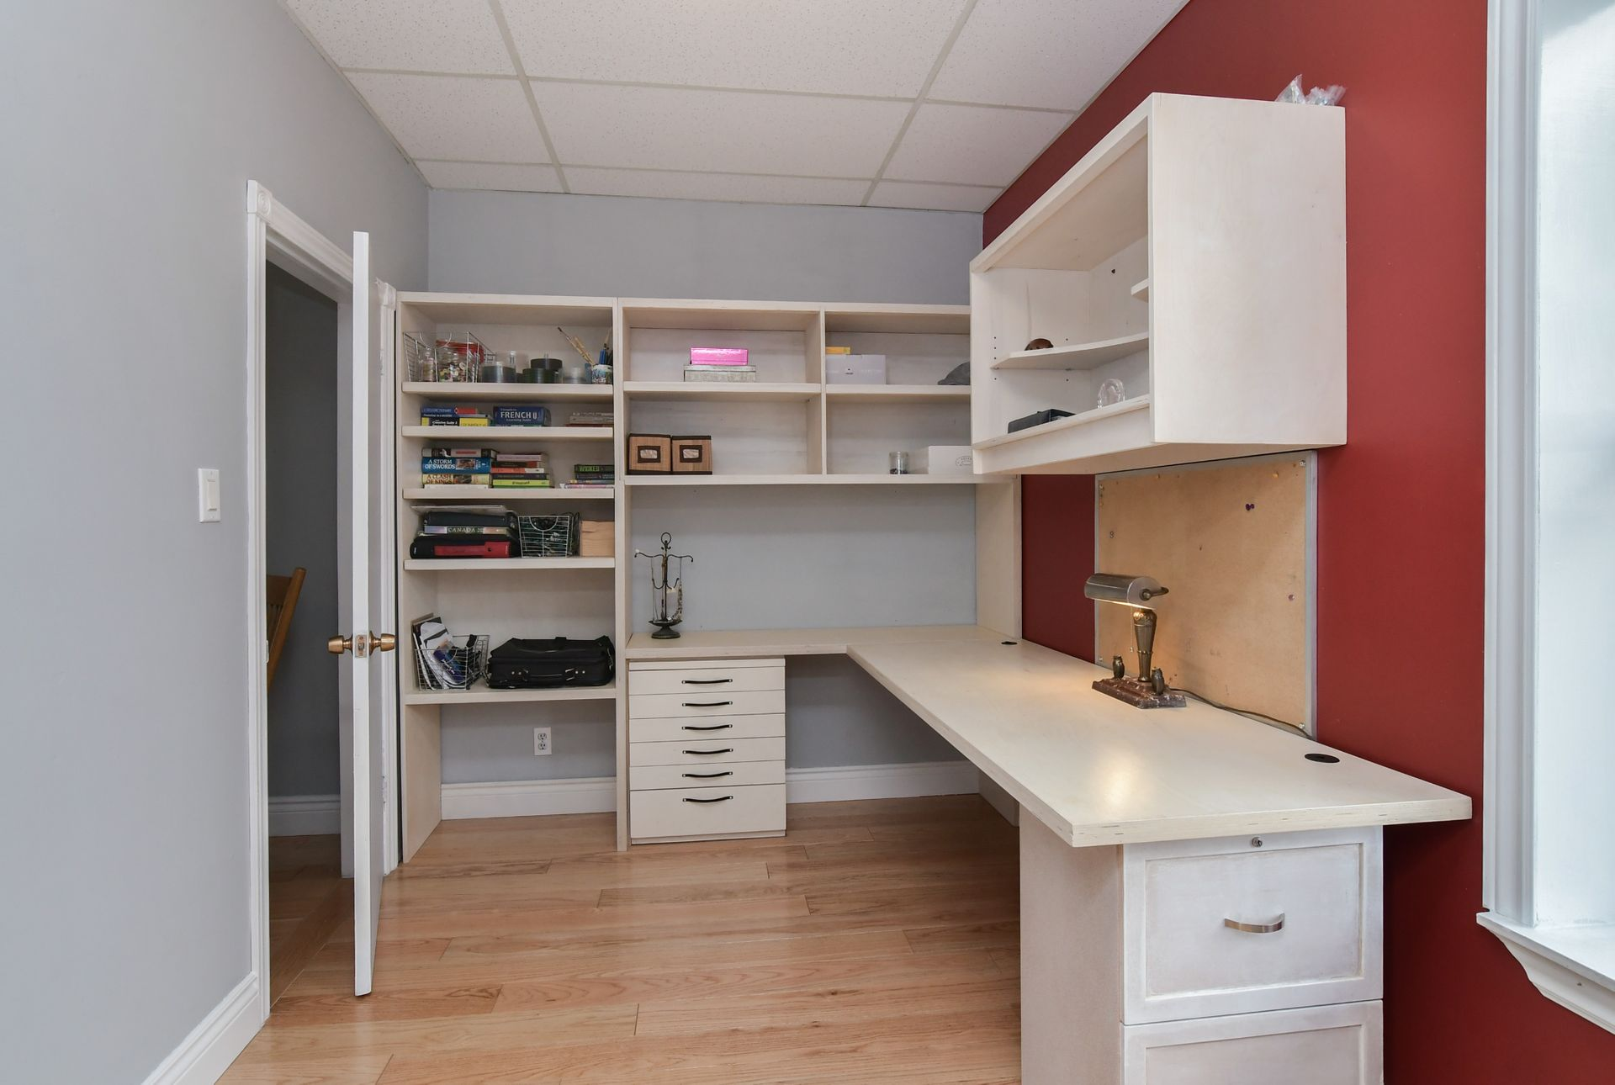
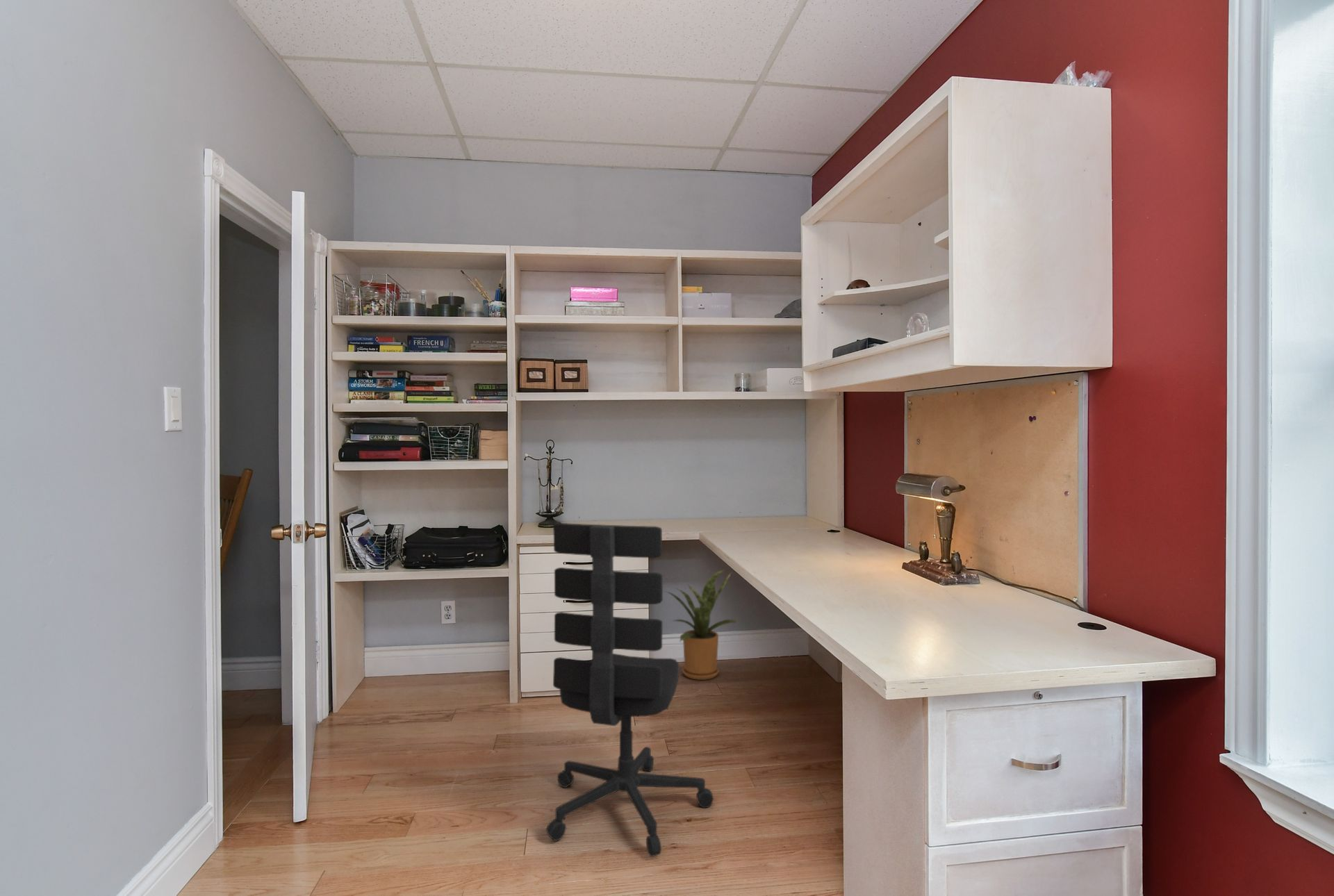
+ office chair [545,522,714,857]
+ house plant [663,567,741,681]
